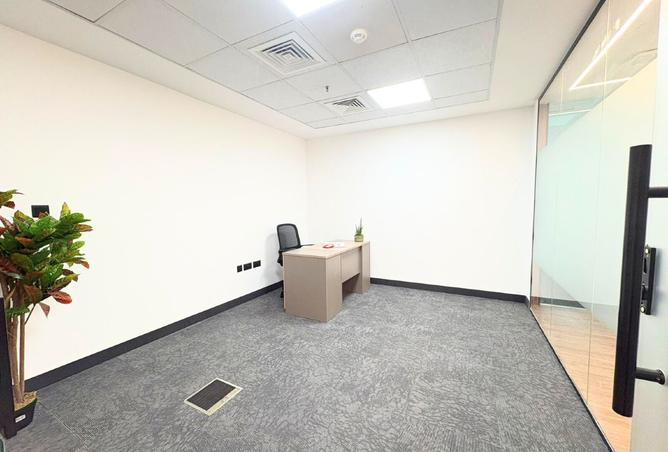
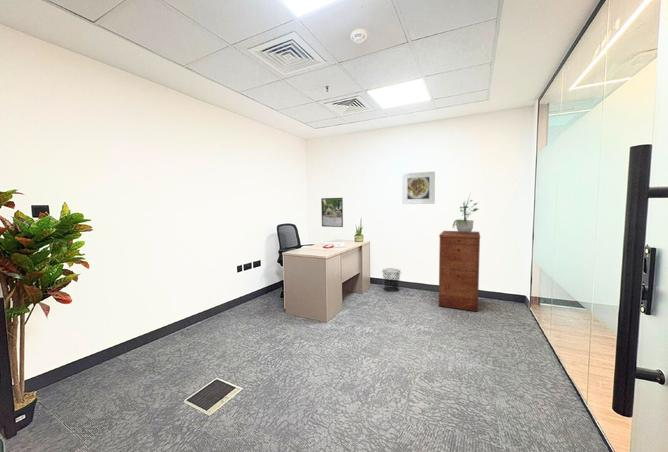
+ filing cabinet [438,230,481,312]
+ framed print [320,197,344,228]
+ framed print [402,170,436,205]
+ potted plant [451,192,479,233]
+ waste bin [381,268,402,293]
